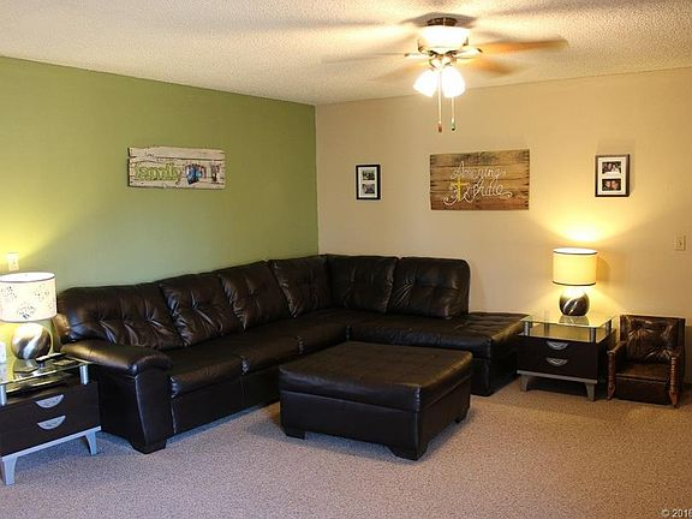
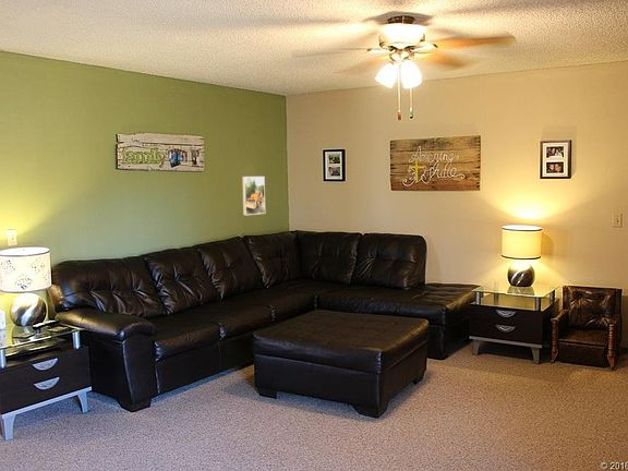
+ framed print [241,176,266,216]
